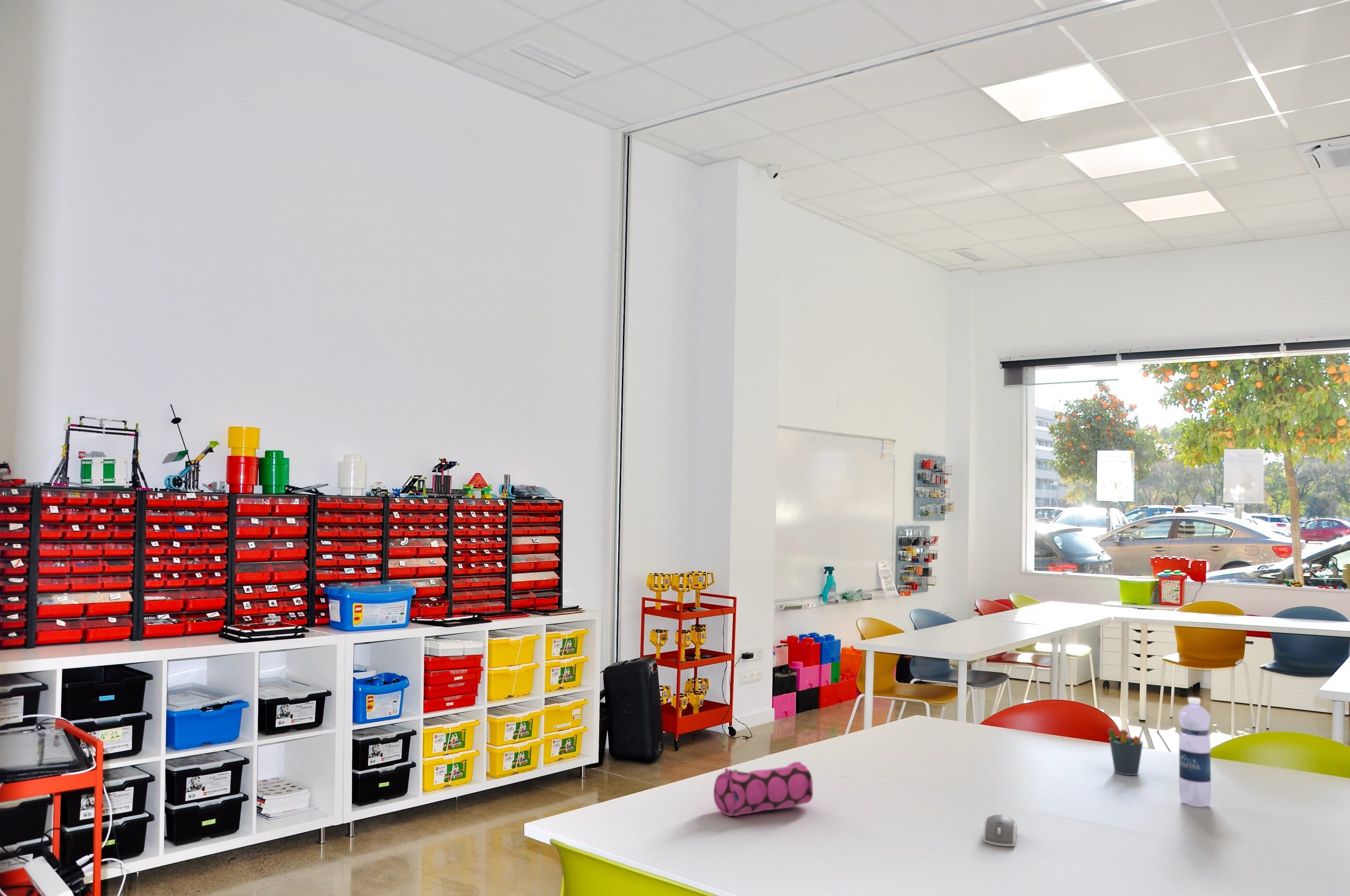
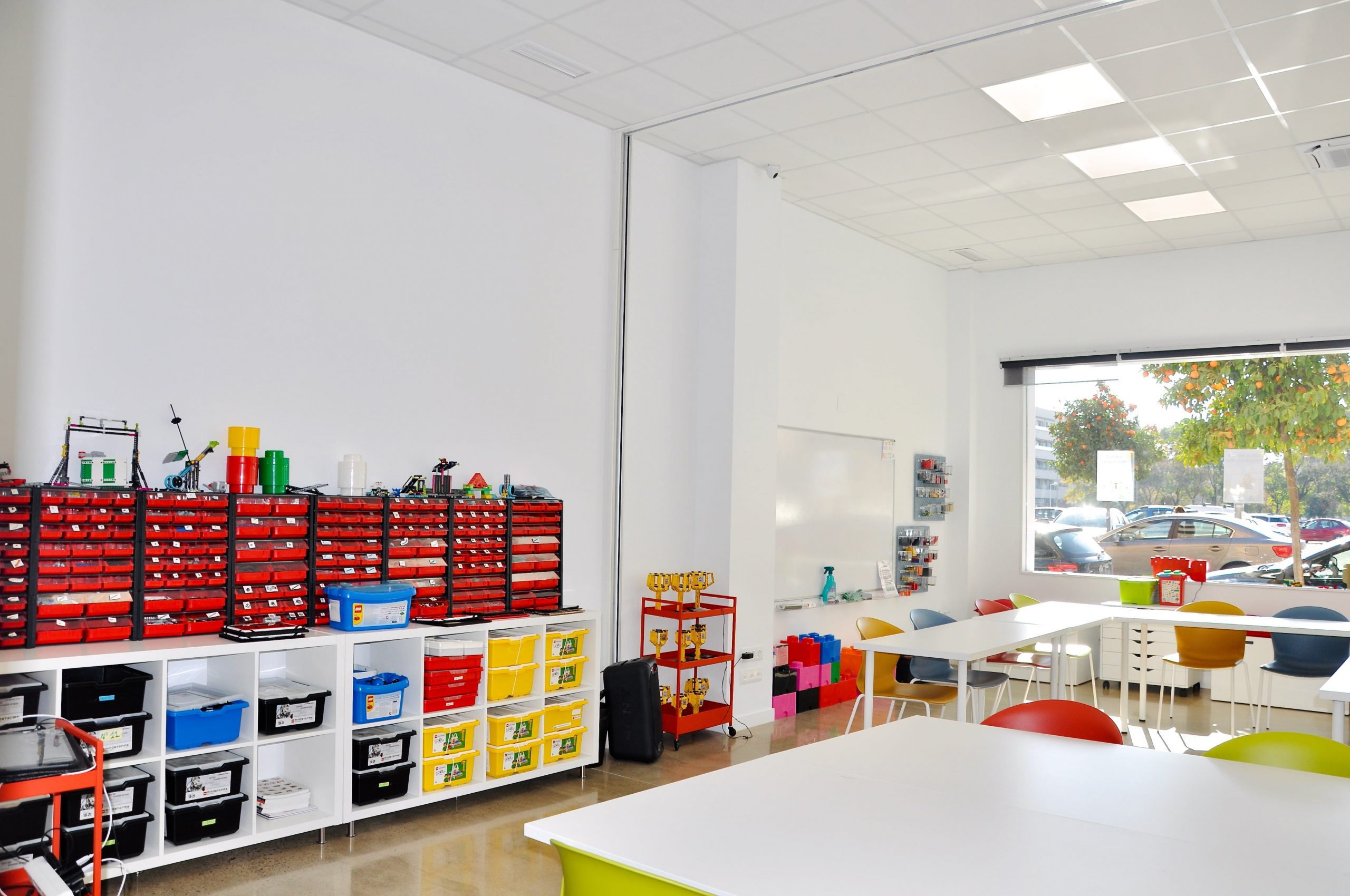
- pen holder [1107,724,1145,776]
- computer mouse [982,814,1018,847]
- water bottle [1178,697,1212,807]
- pencil case [713,761,814,816]
